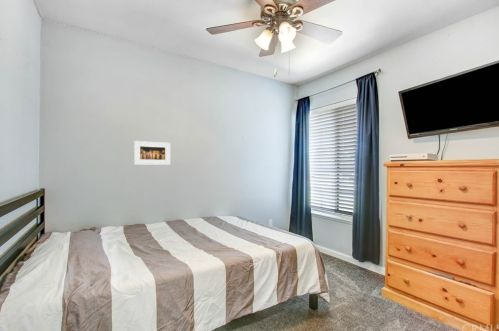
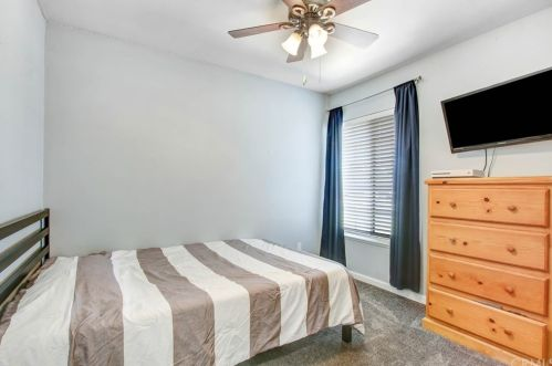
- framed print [133,140,171,166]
